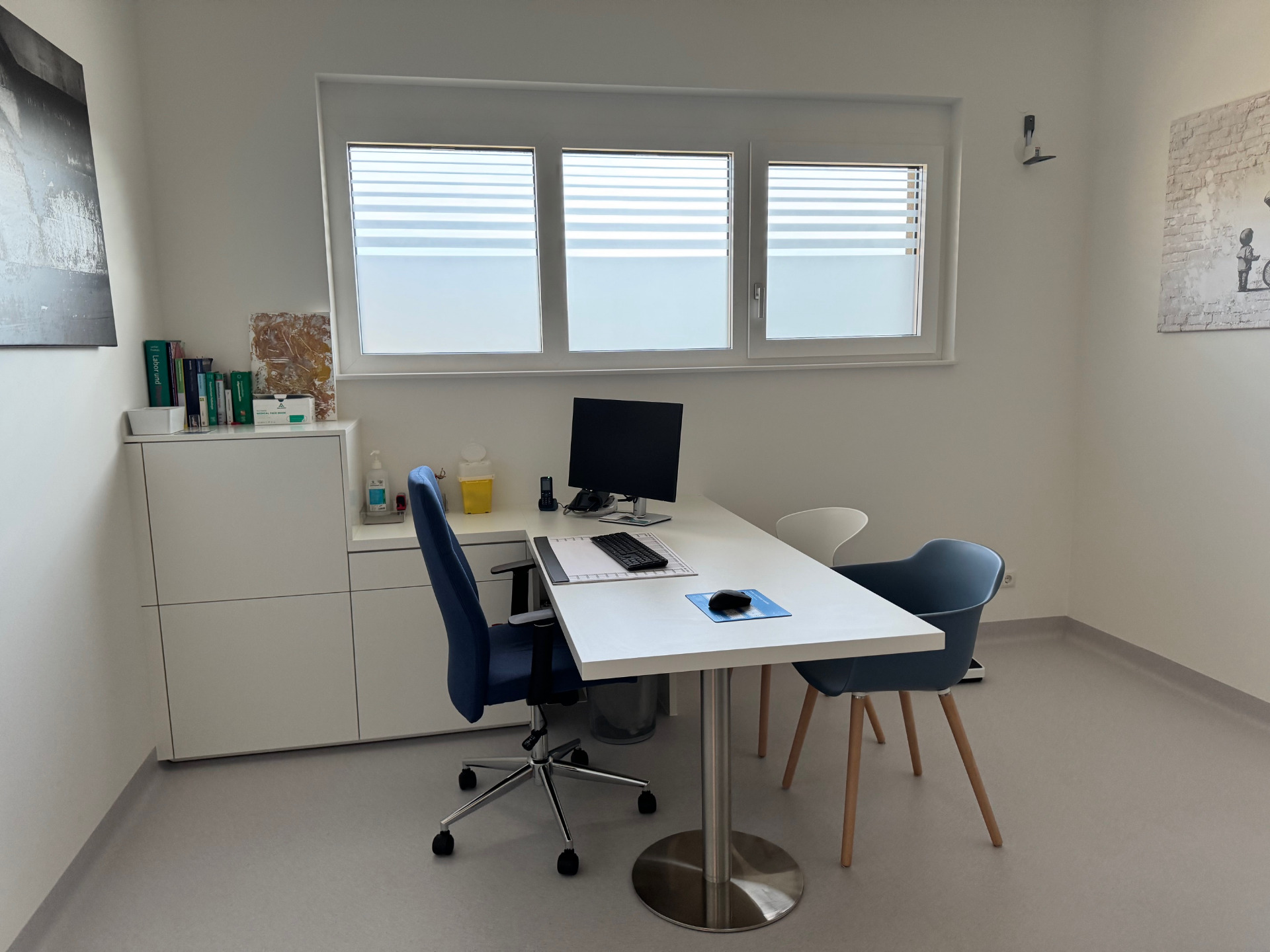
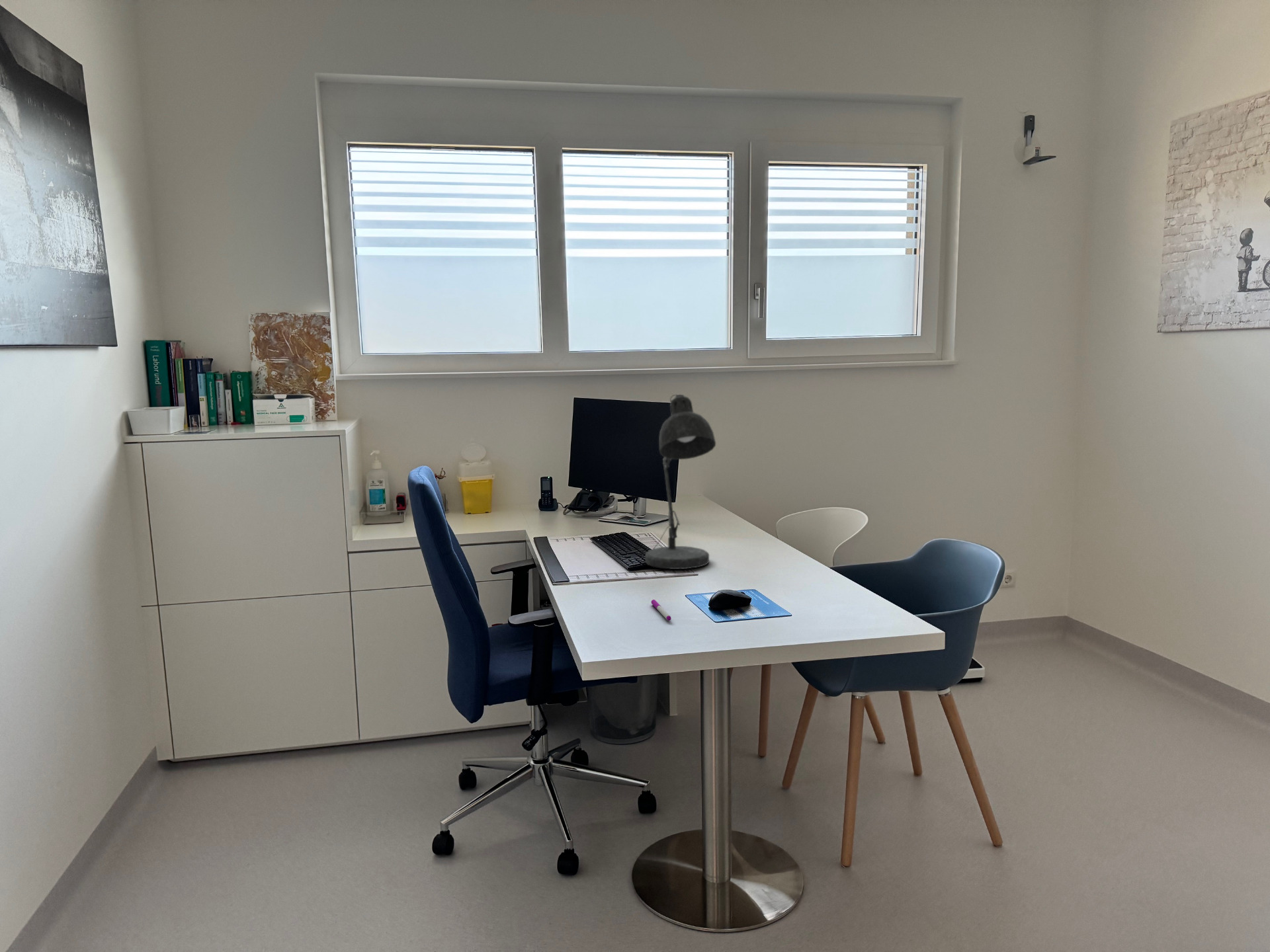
+ pen [651,599,672,621]
+ desk lamp [639,394,716,570]
